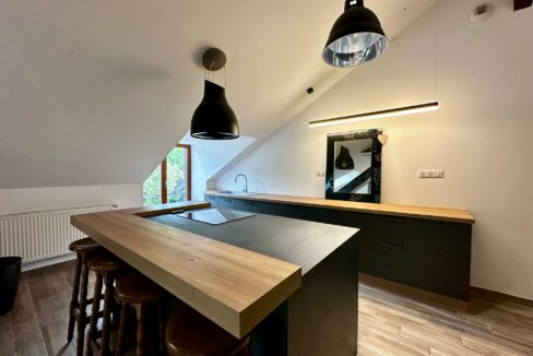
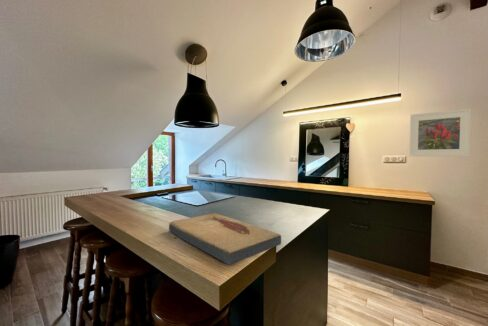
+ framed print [408,108,472,157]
+ fish fossil [168,212,282,266]
